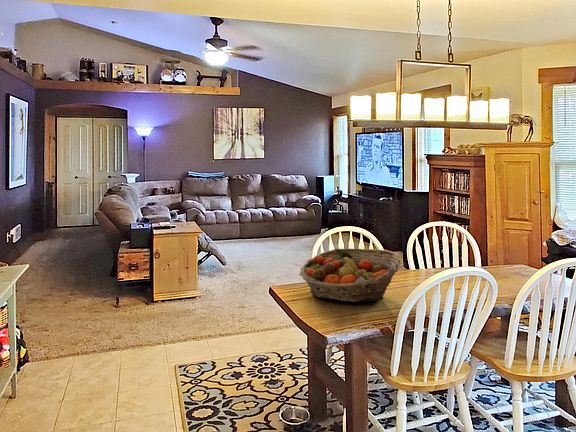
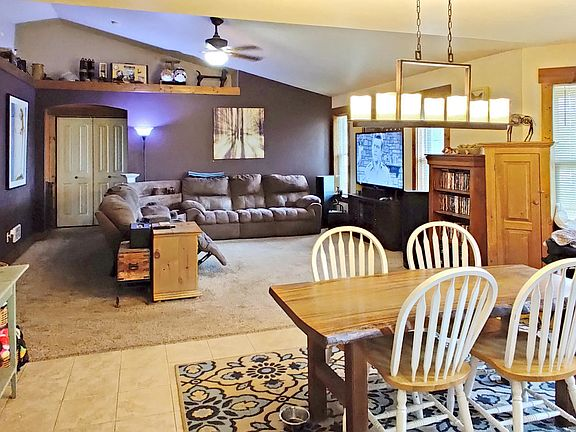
- fruit basket [298,247,402,303]
